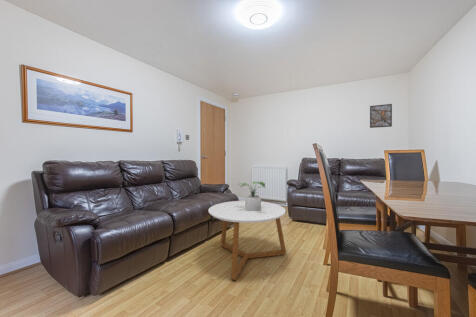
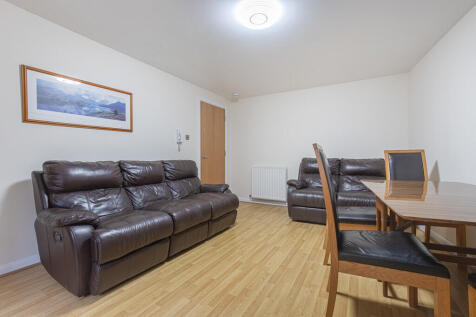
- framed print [369,103,393,129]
- coffee table [207,200,287,281]
- potted plant [237,181,266,211]
